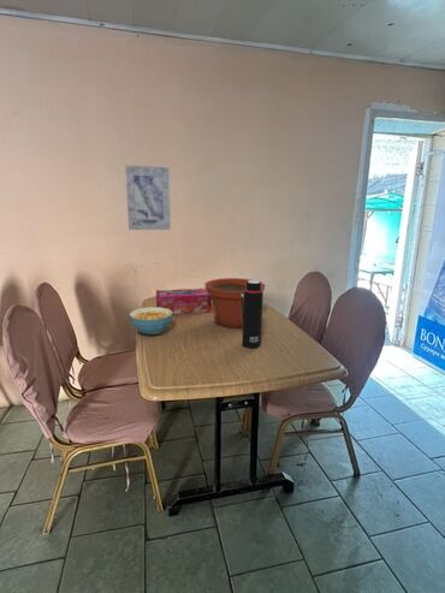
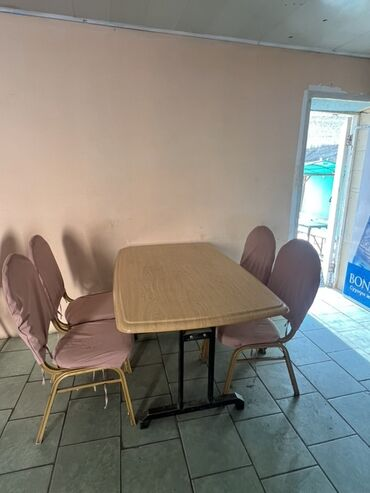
- tissue box [155,287,213,315]
- plant pot [203,277,267,330]
- wall art [124,164,172,231]
- water bottle [239,279,265,349]
- cereal bowl [127,306,174,337]
